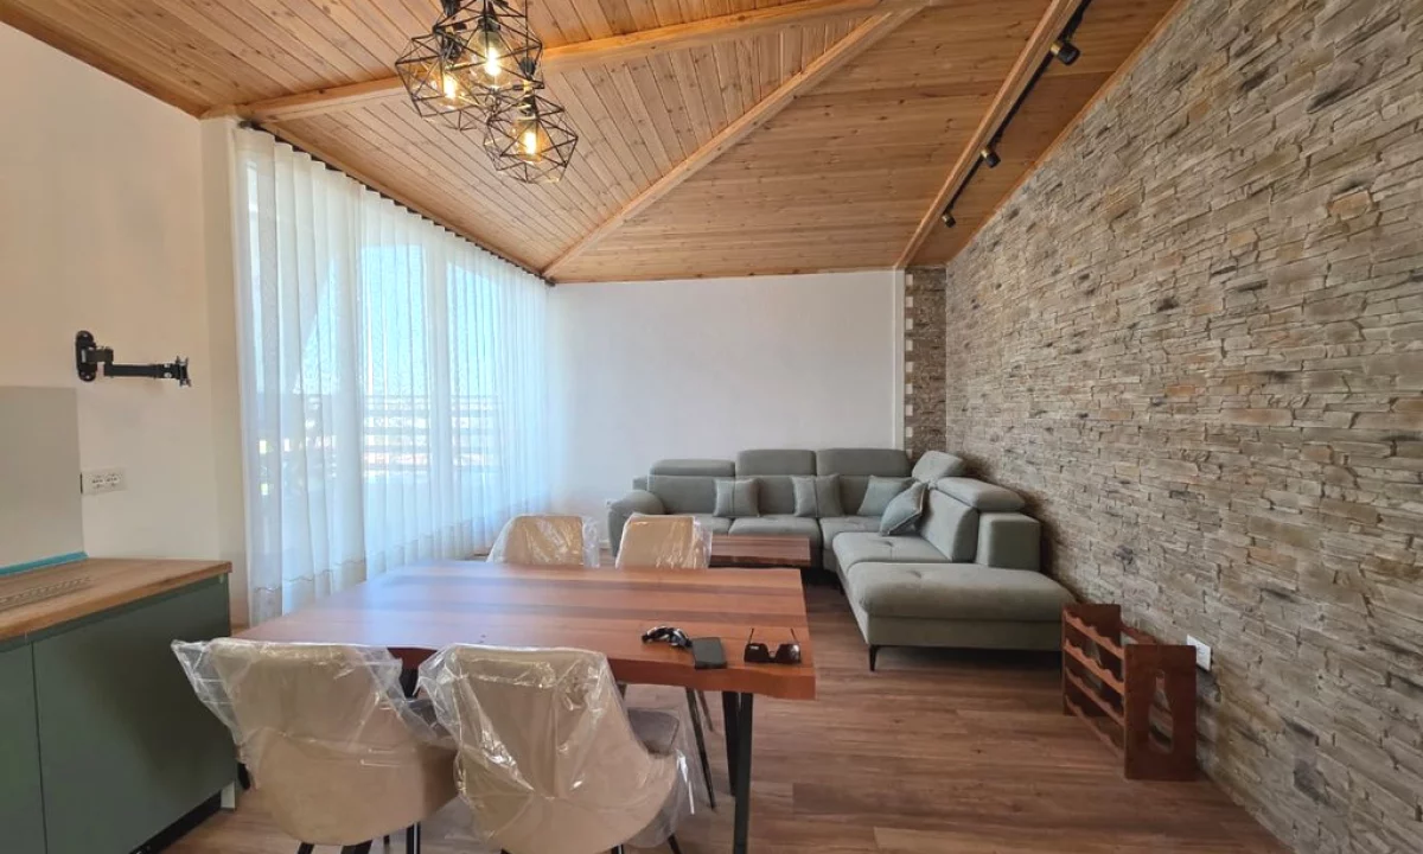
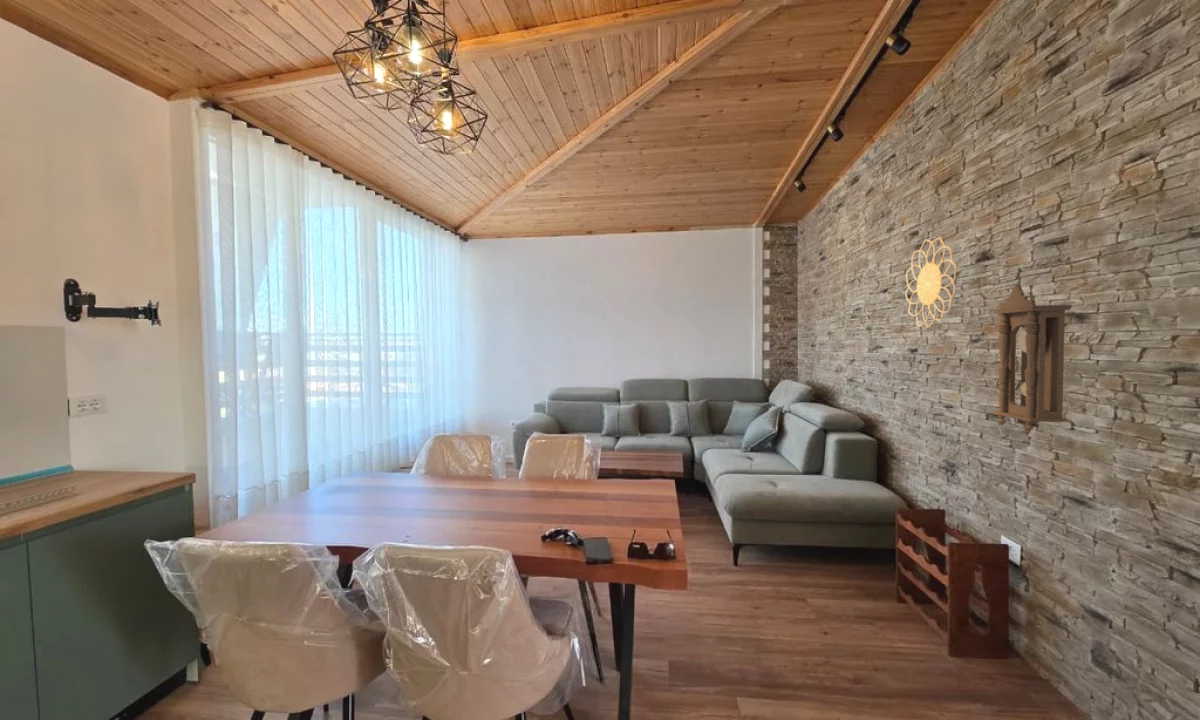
+ pendulum clock [992,283,1074,437]
+ decorative wall piece [904,236,958,329]
